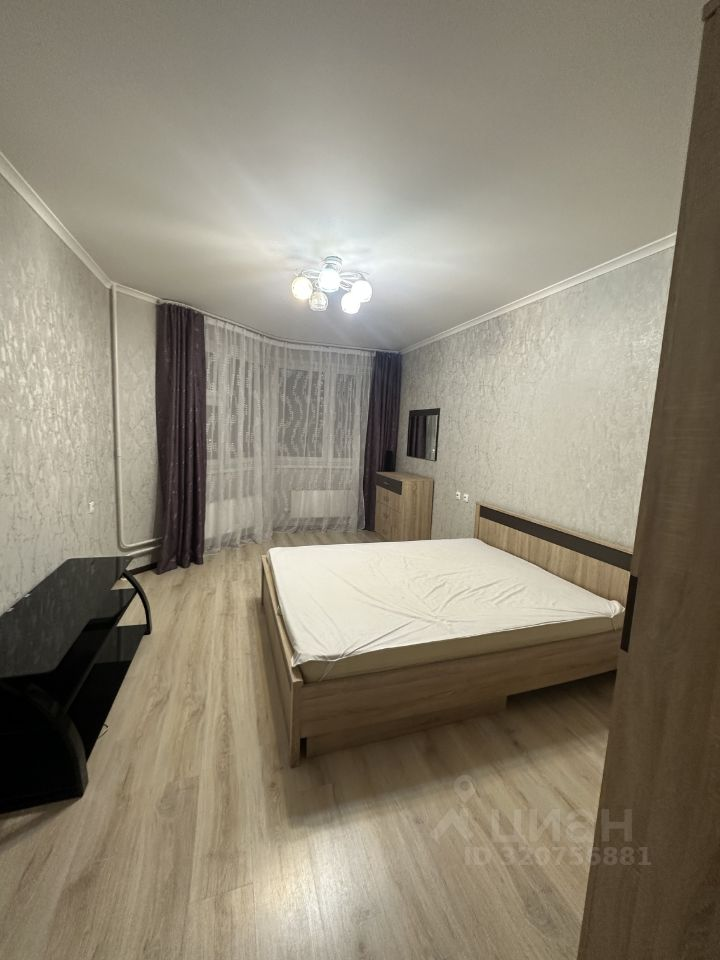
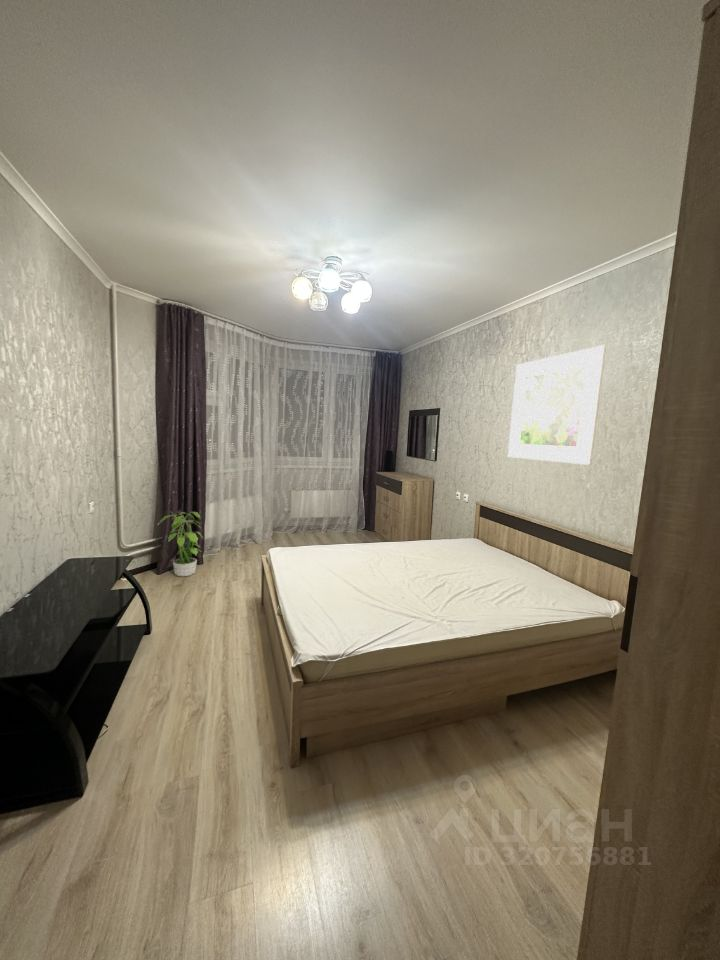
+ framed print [507,344,607,466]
+ potted plant [157,510,204,577]
